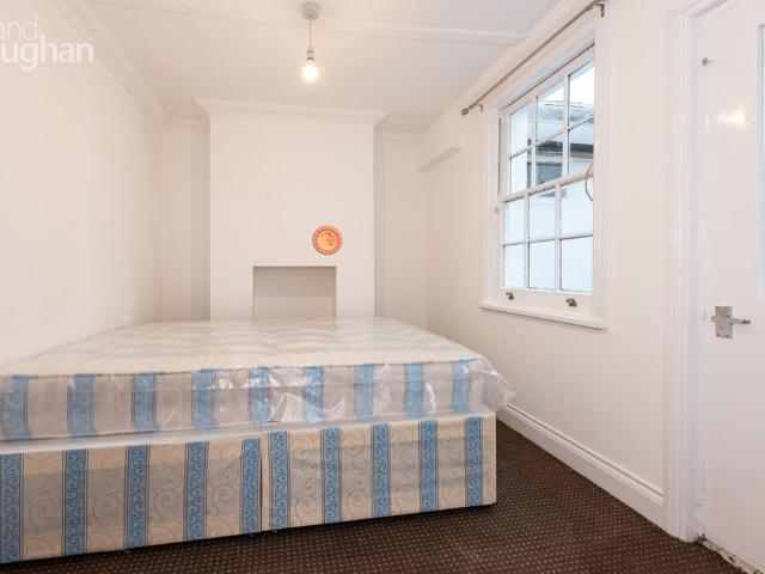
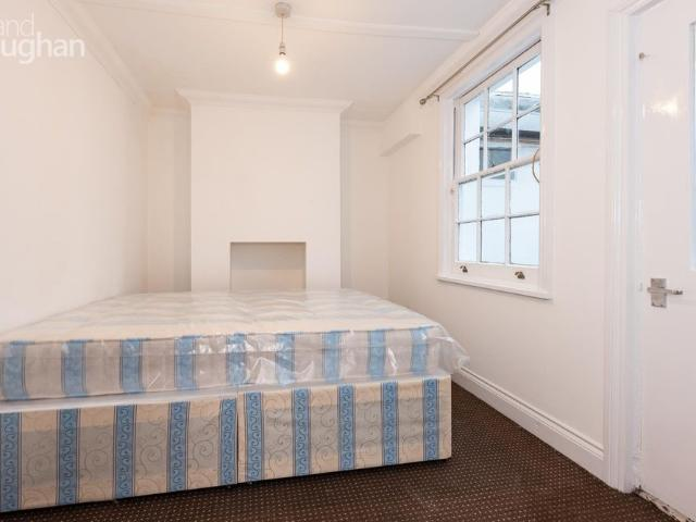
- decorative plate [311,225,343,256]
